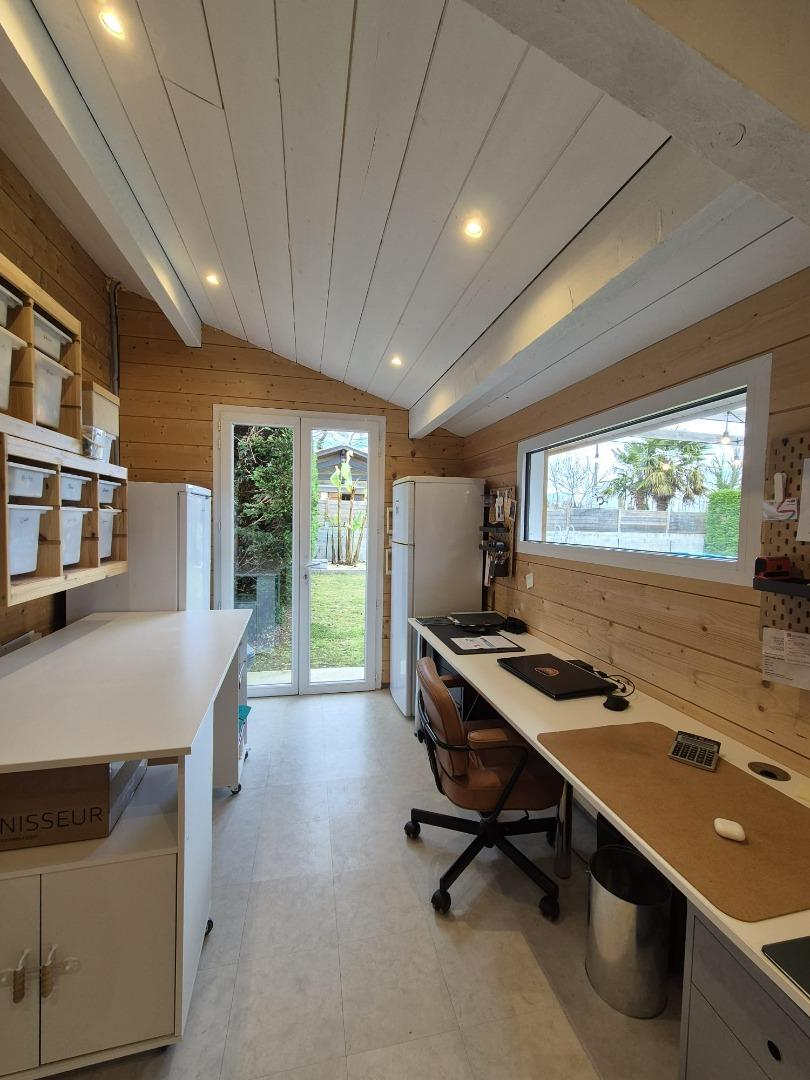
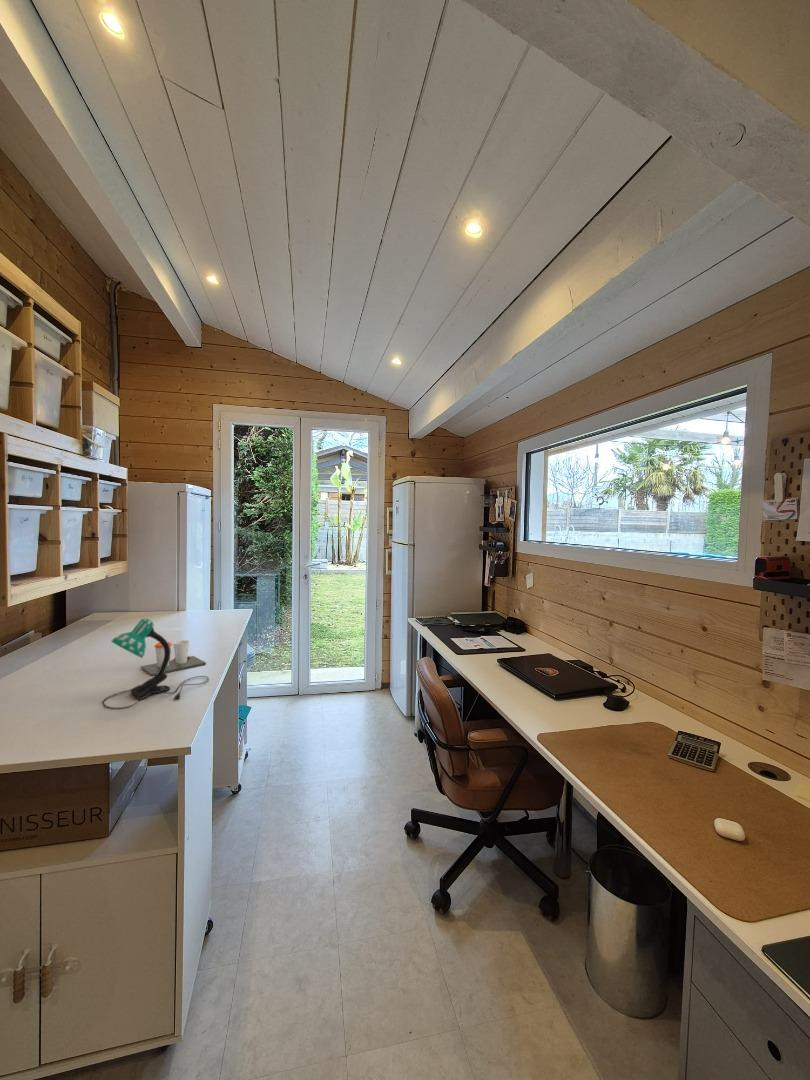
+ cup [140,640,207,677]
+ desk lamp [102,617,210,710]
